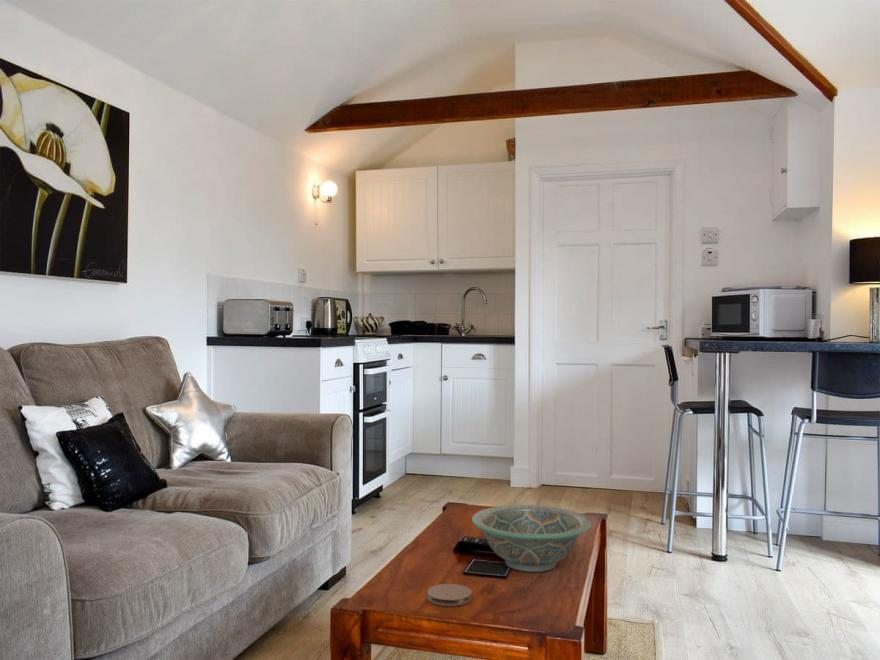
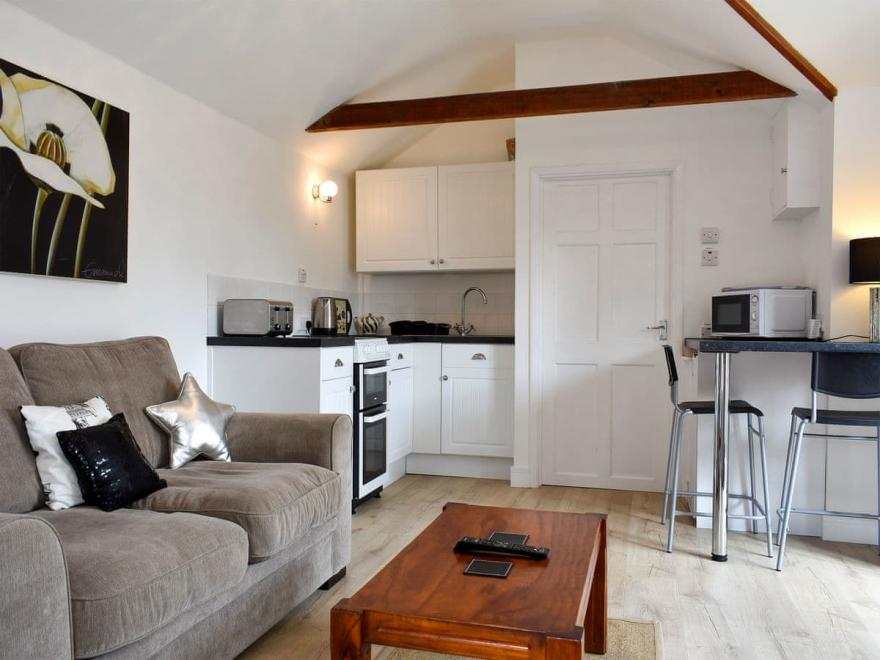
- decorative bowl [471,504,592,573]
- coaster [426,583,473,607]
